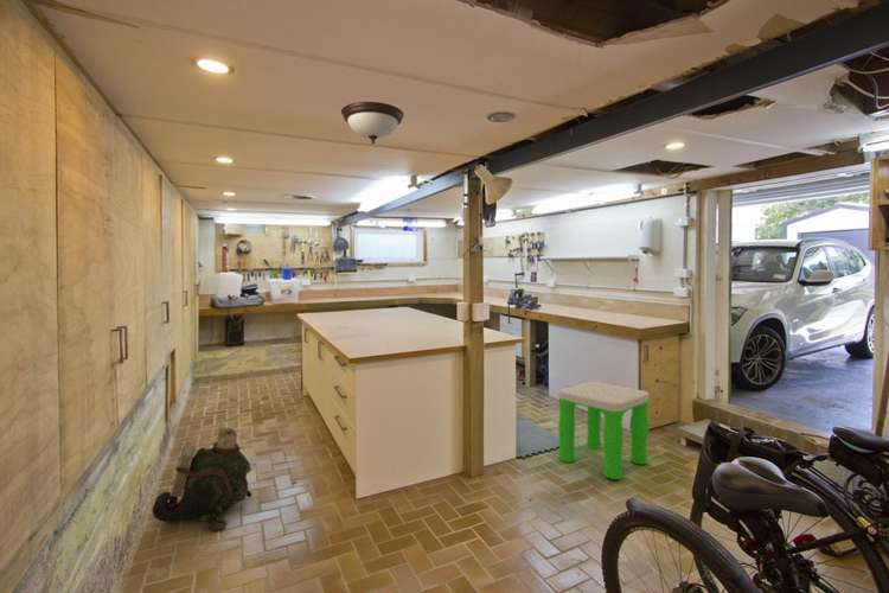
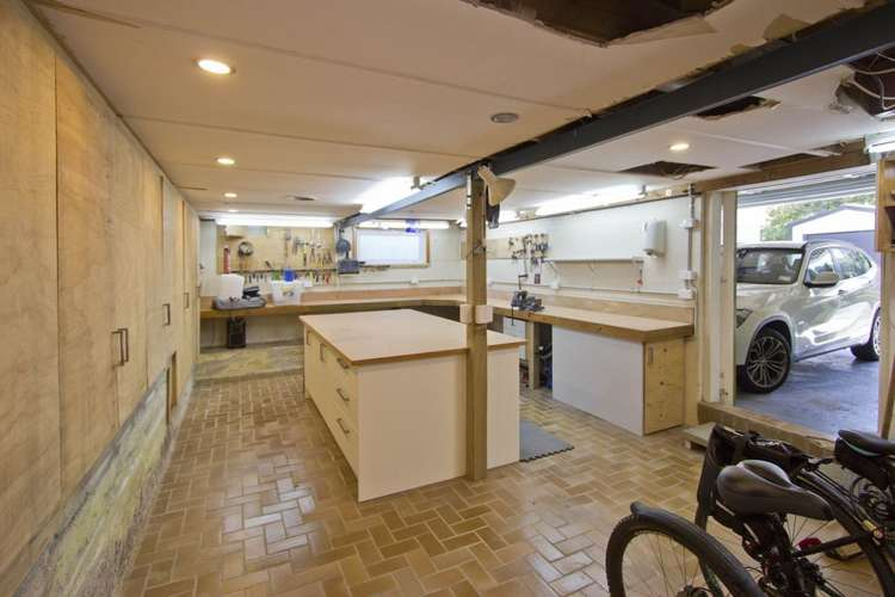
- stool [557,381,651,480]
- toy figurine [152,423,252,531]
- light fixture [340,101,405,145]
